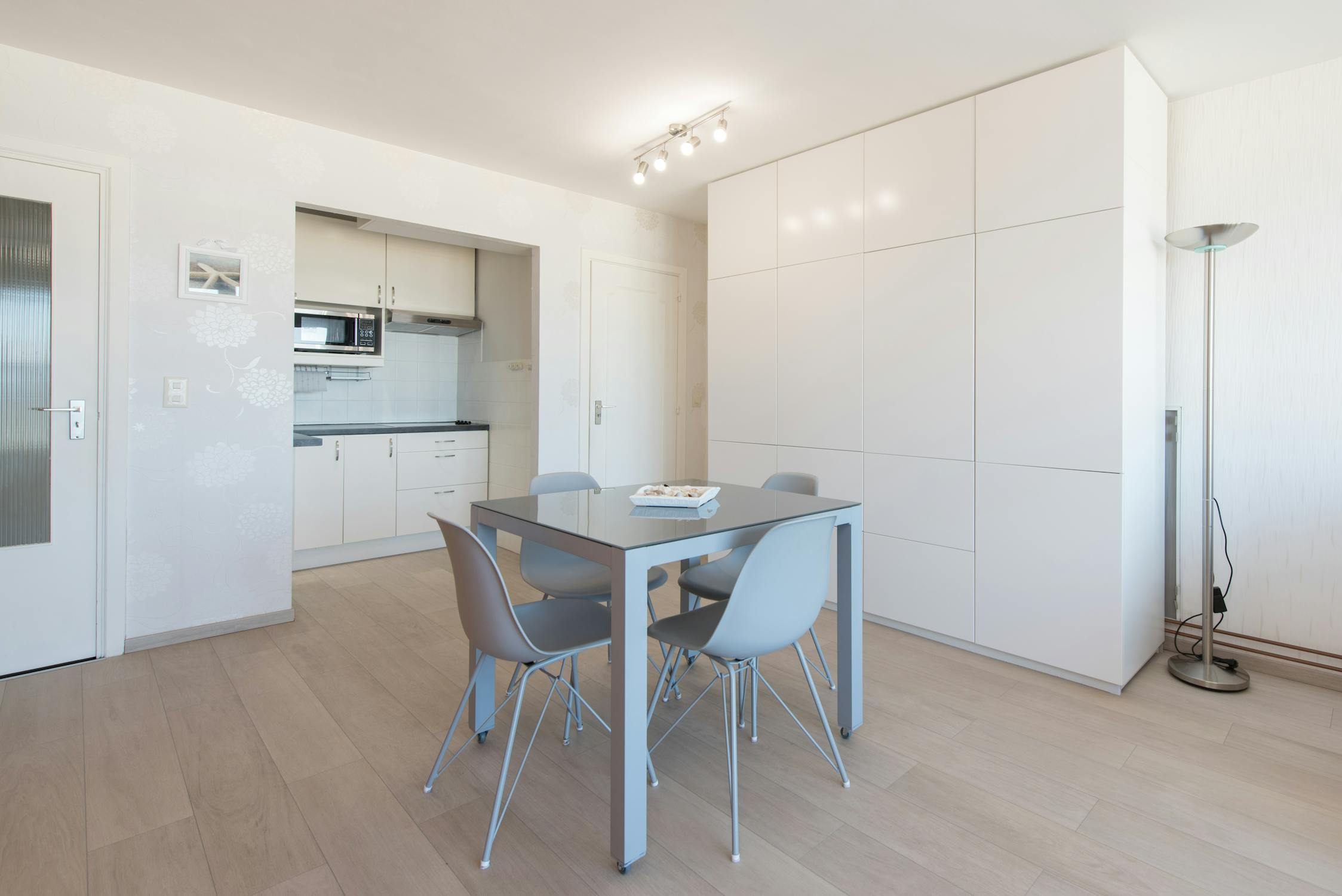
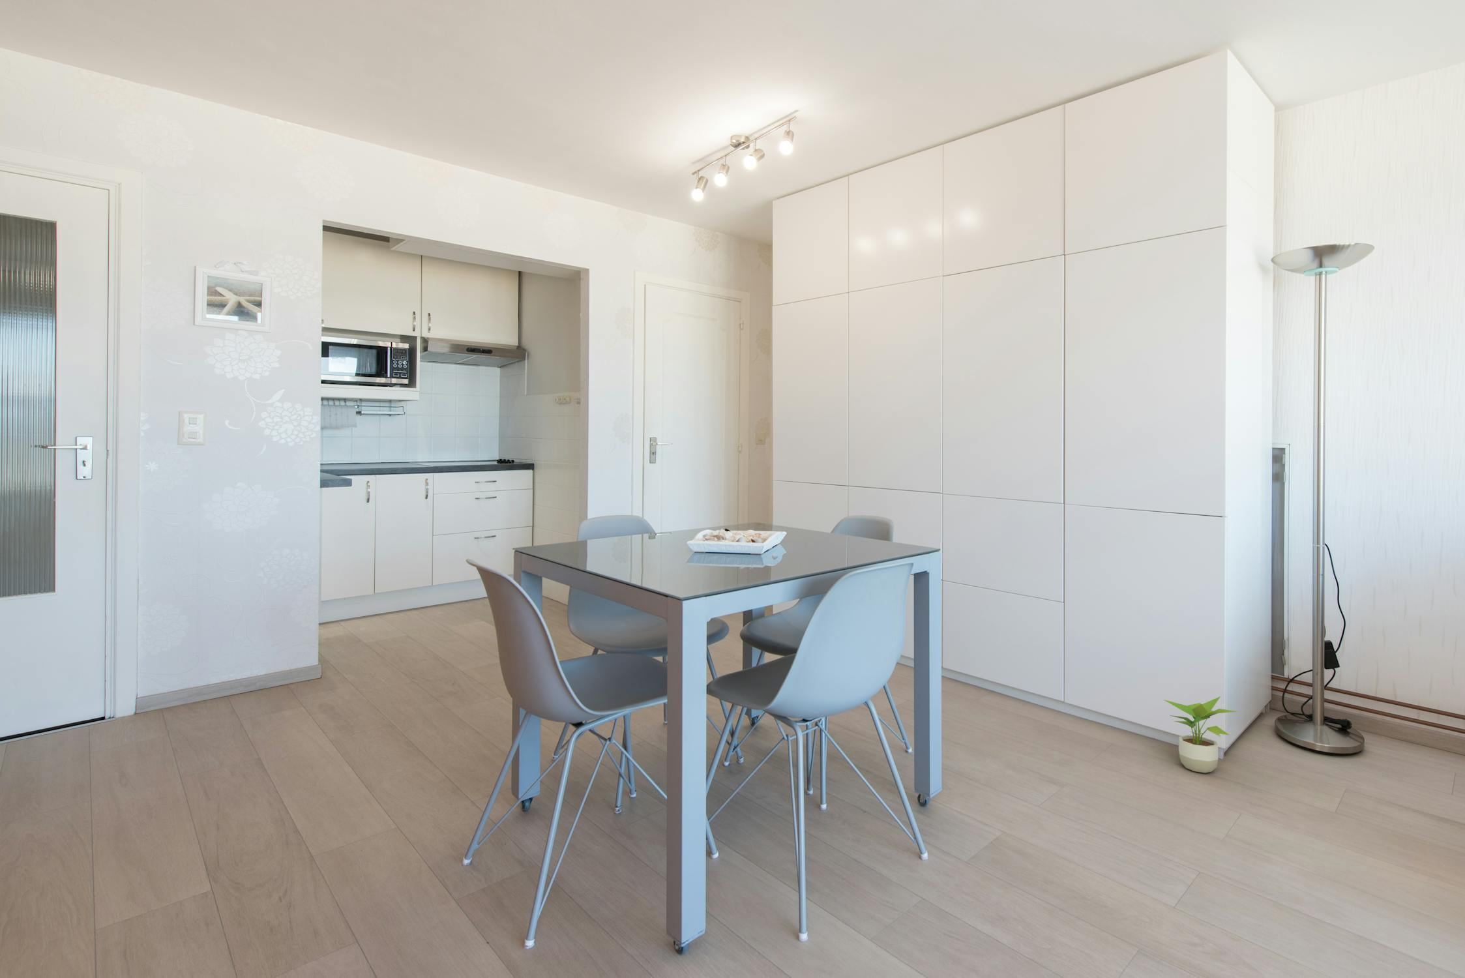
+ potted plant [1163,695,1239,773]
